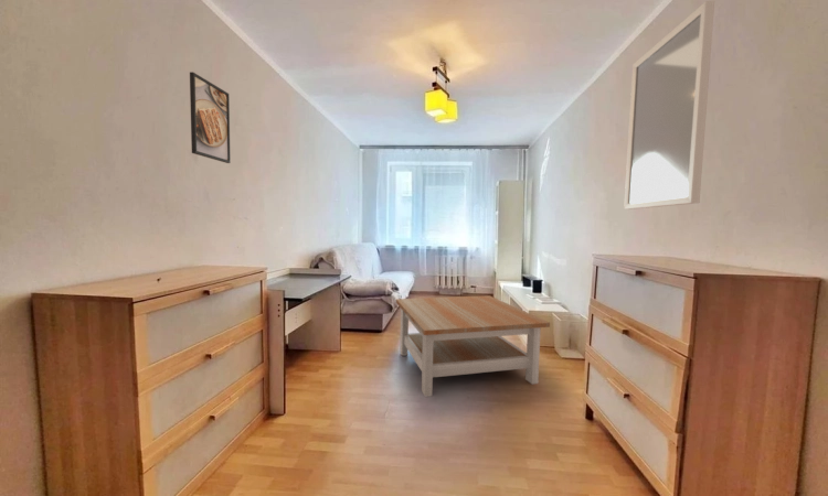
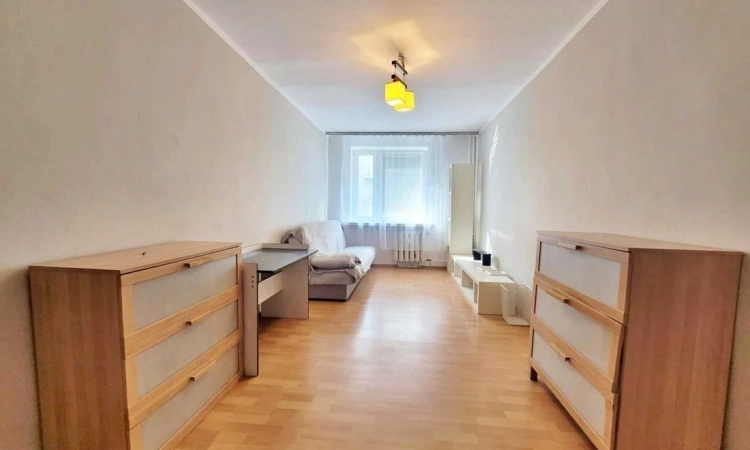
- coffee table [395,294,551,398]
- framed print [189,71,232,164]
- home mirror [623,0,715,211]
